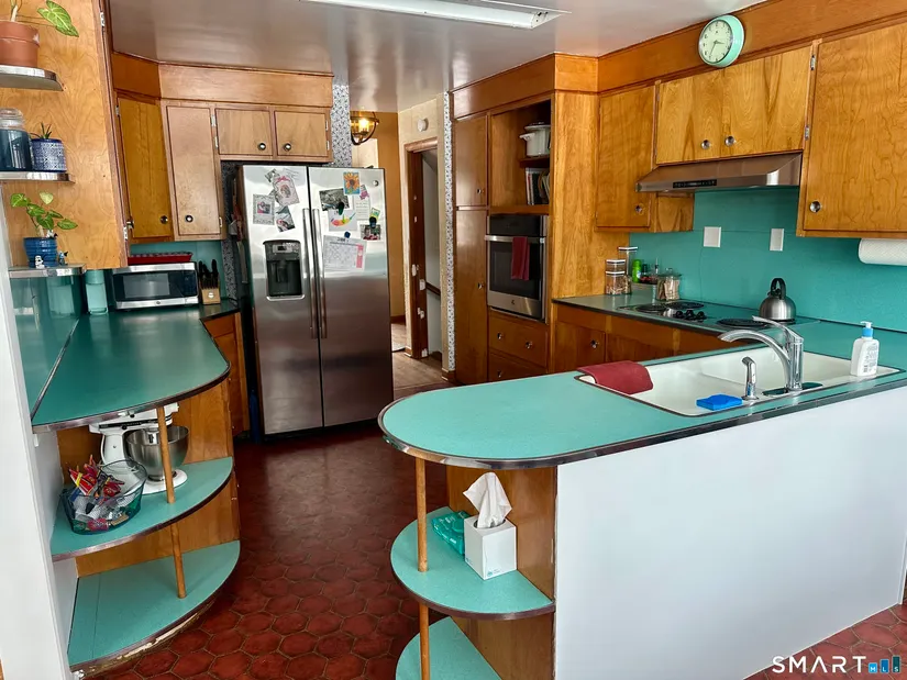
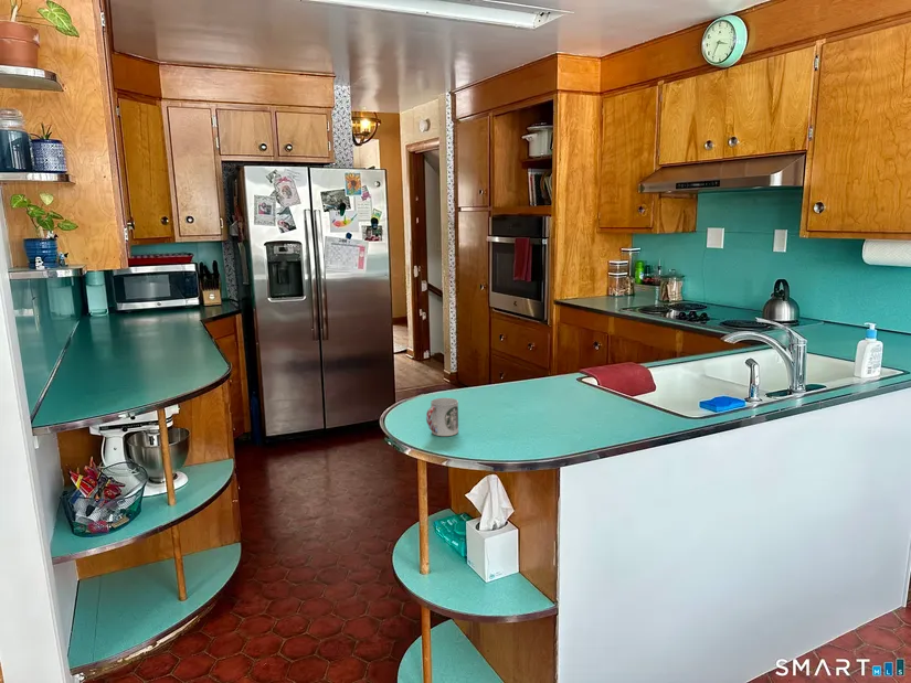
+ cup [425,397,459,437]
